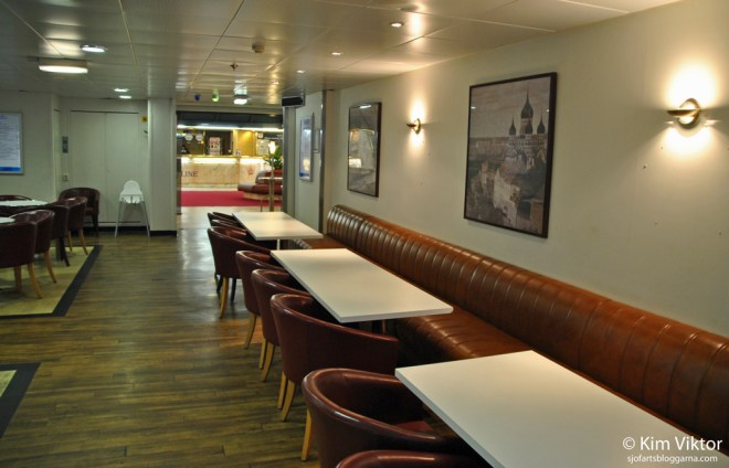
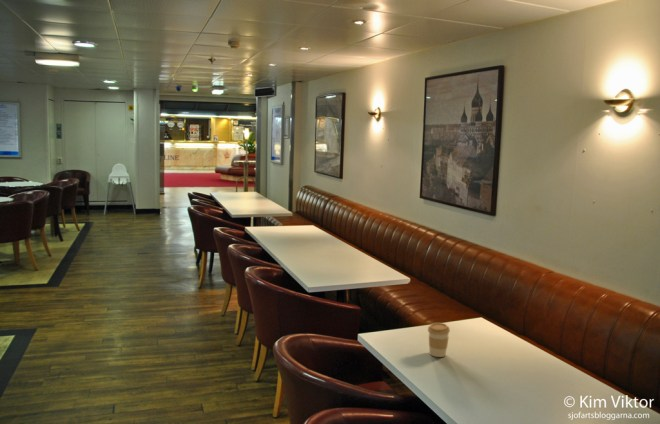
+ coffee cup [427,322,451,358]
